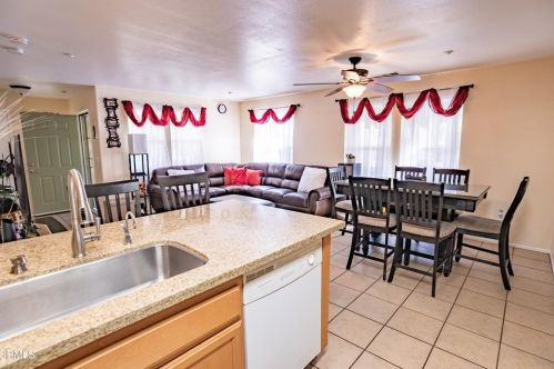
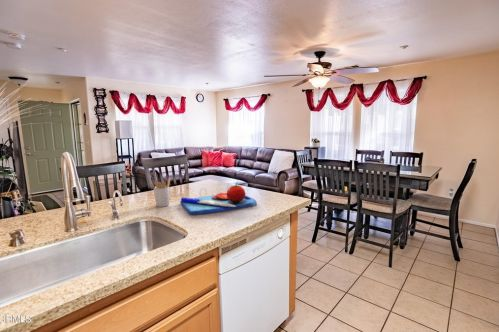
+ utensil holder [149,177,172,208]
+ chopping board [179,180,258,216]
